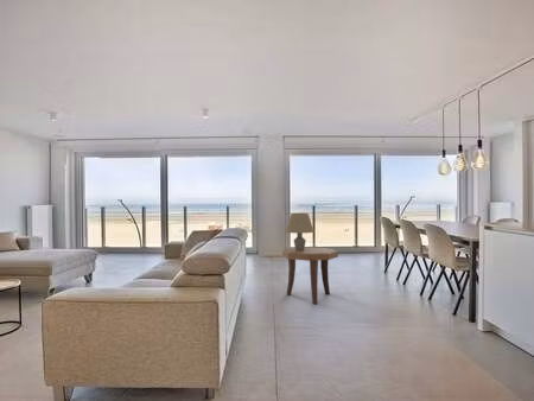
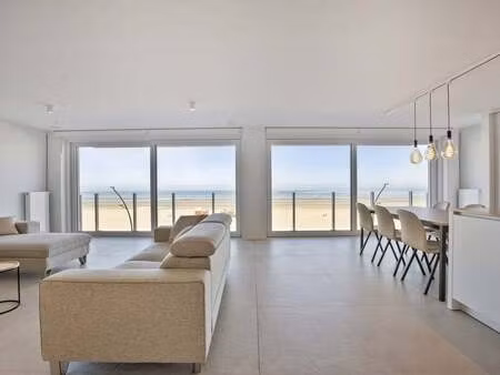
- table lamp [284,212,316,250]
- side table [281,246,339,305]
